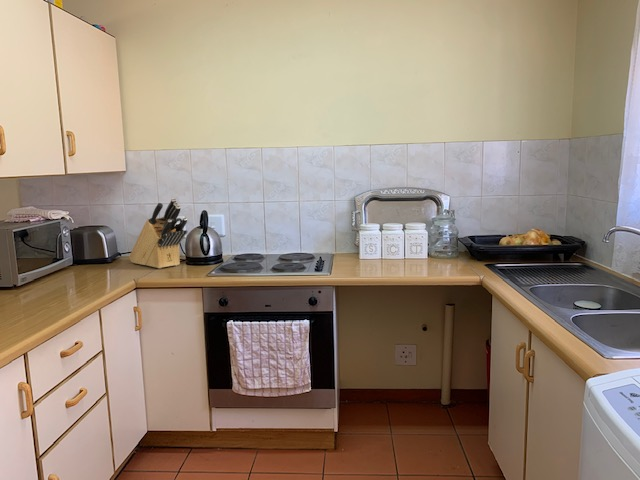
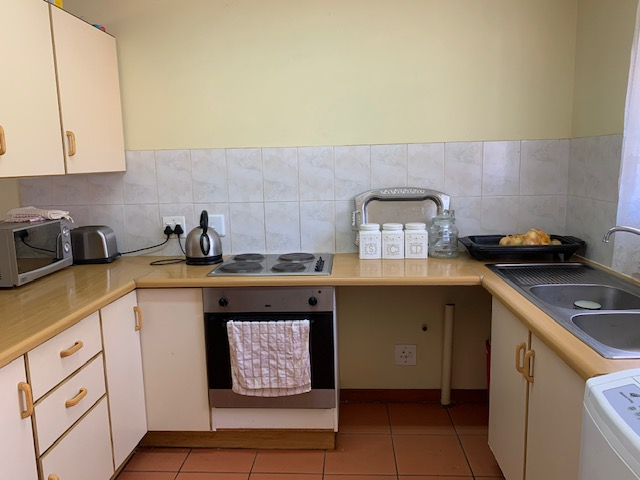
- knife block [128,197,188,269]
